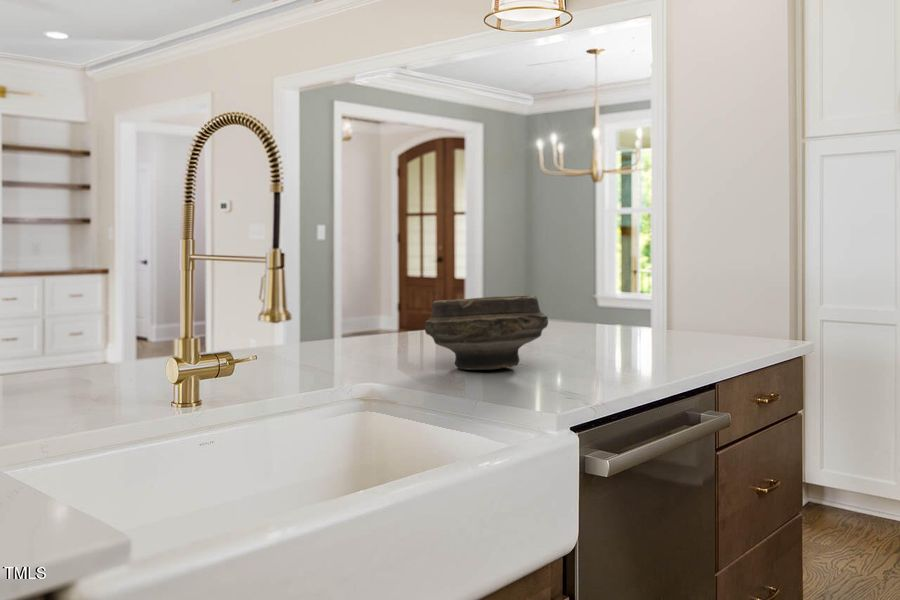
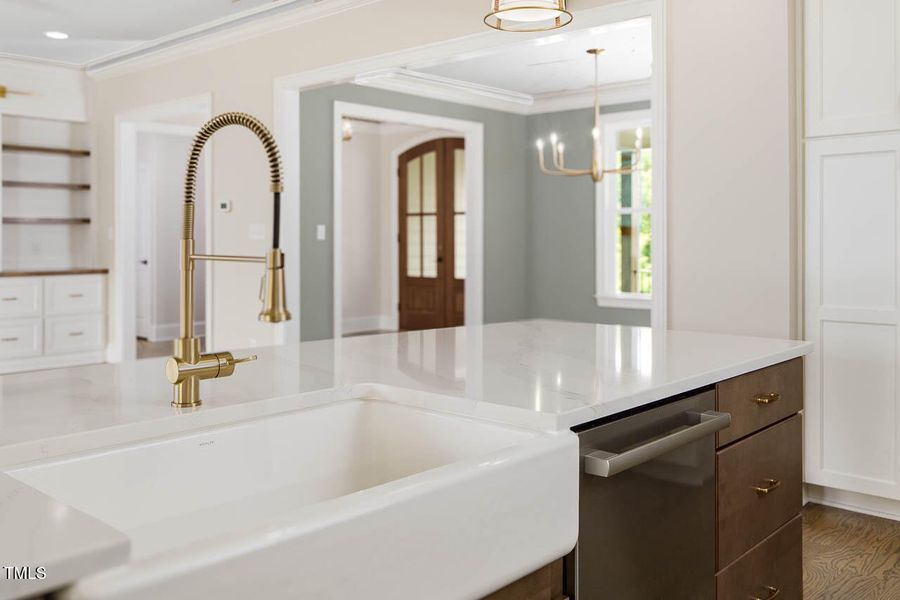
- bowl [424,294,549,371]
